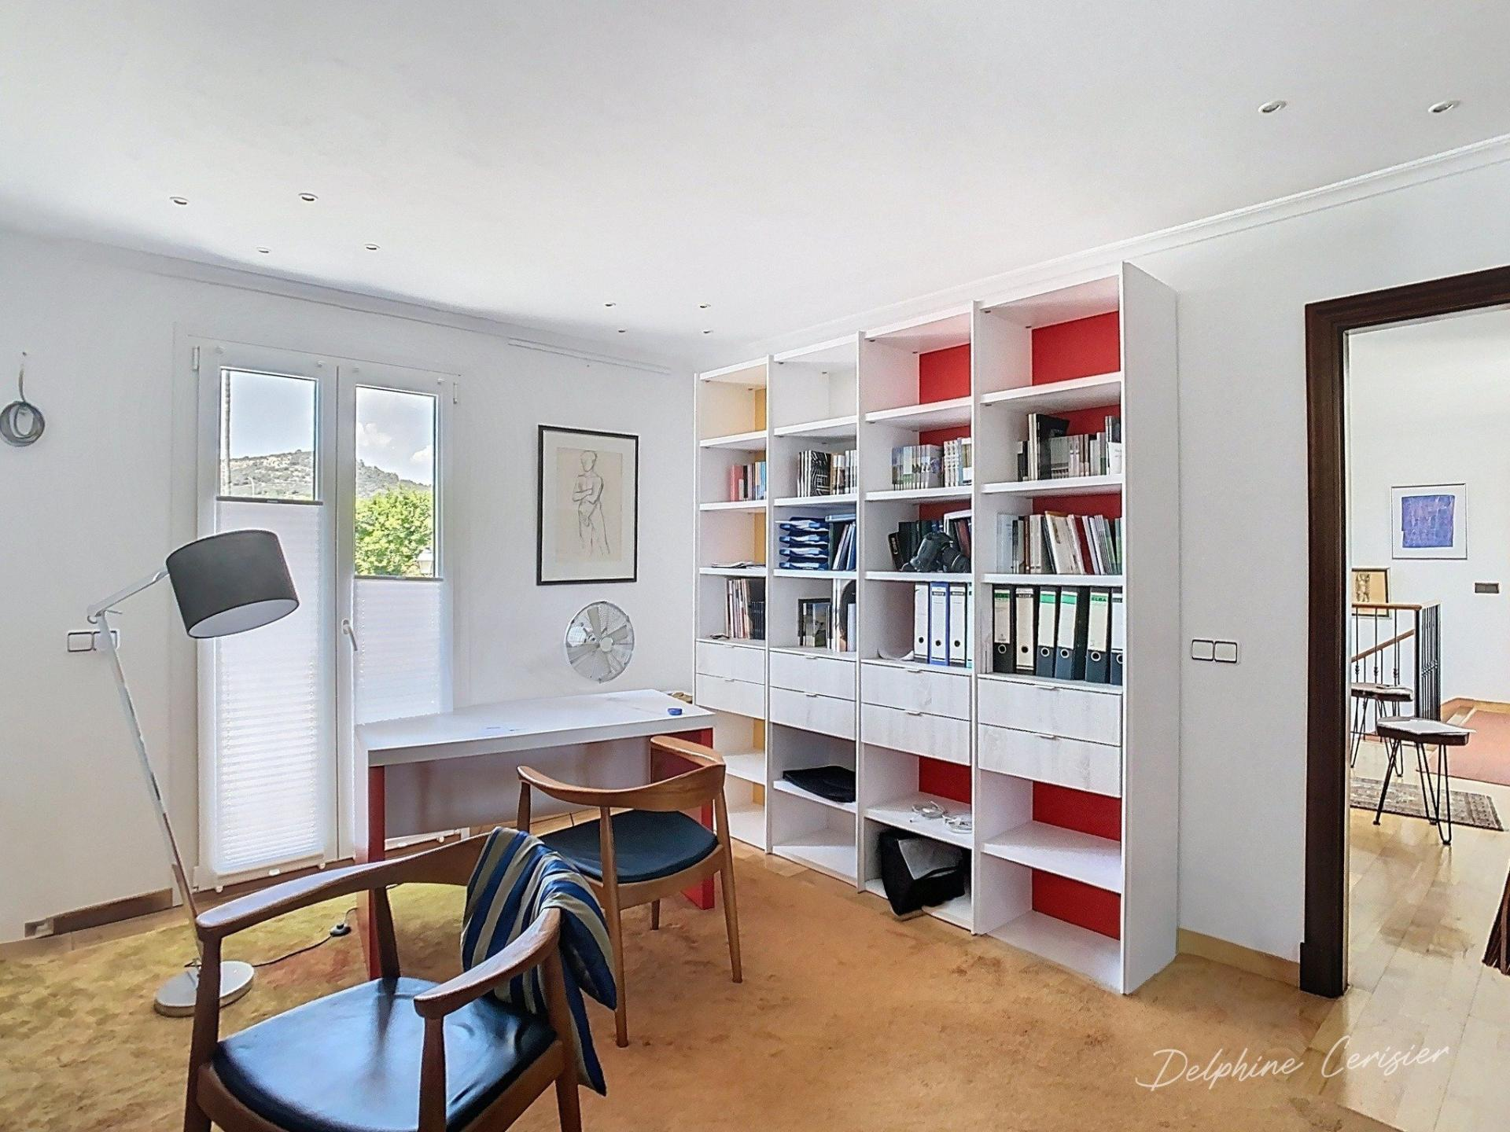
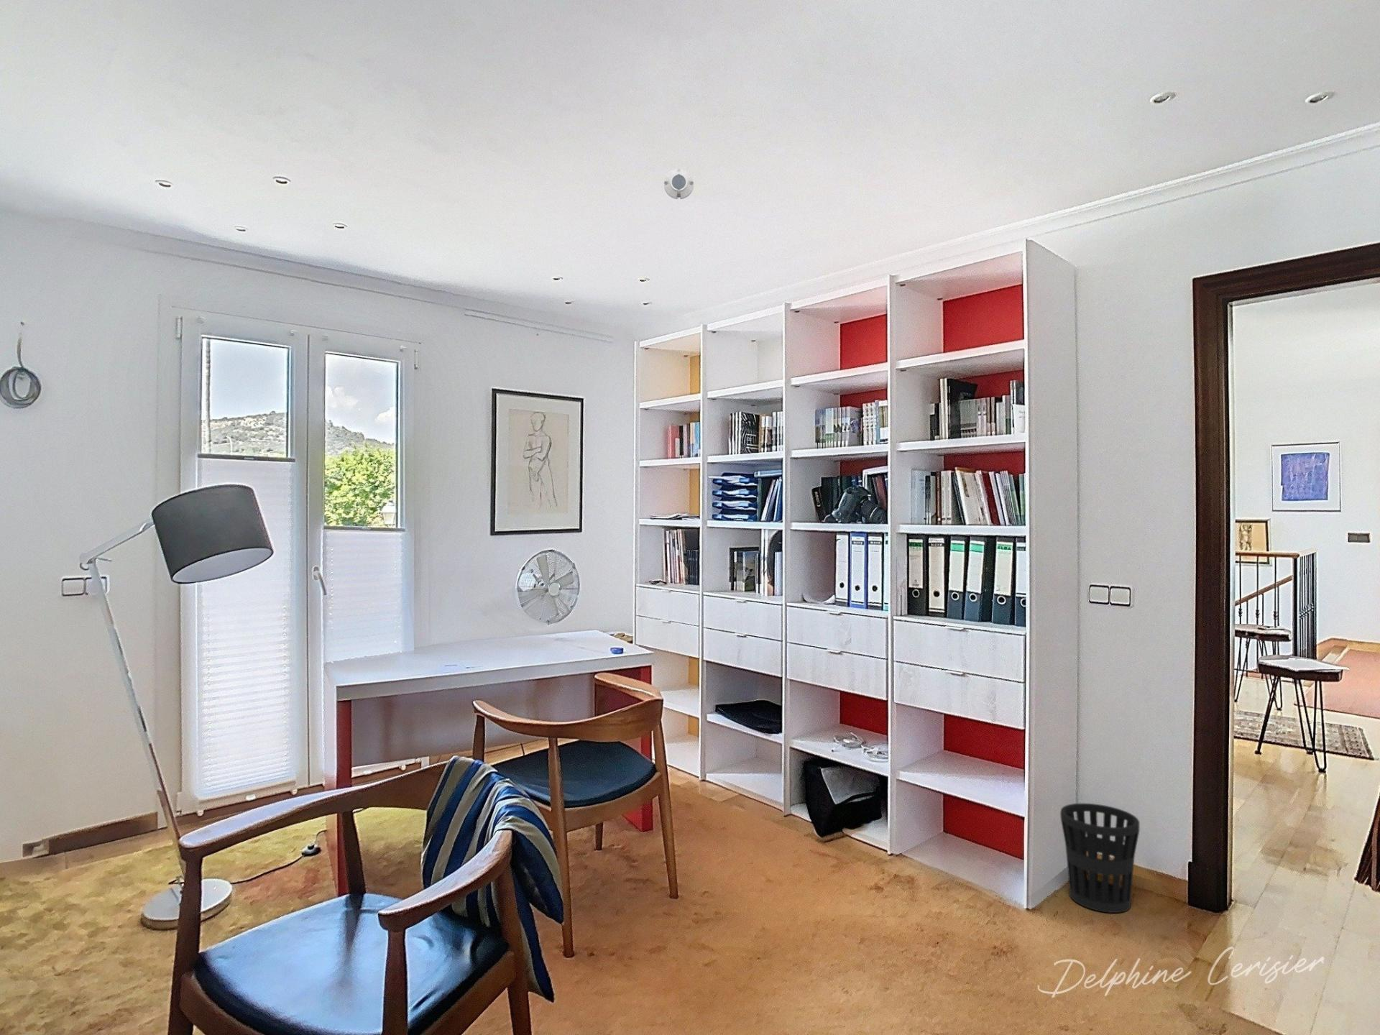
+ wastebasket [1059,802,1140,913]
+ smoke detector [664,169,694,200]
